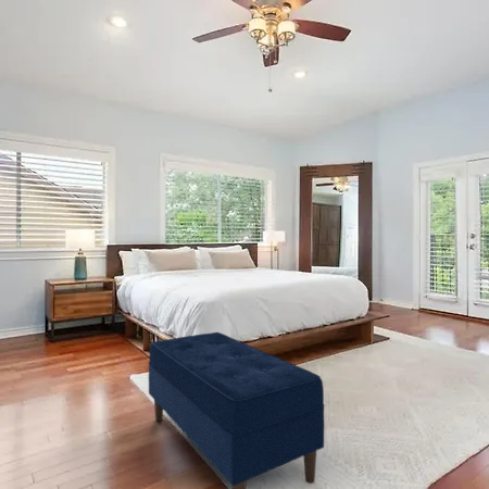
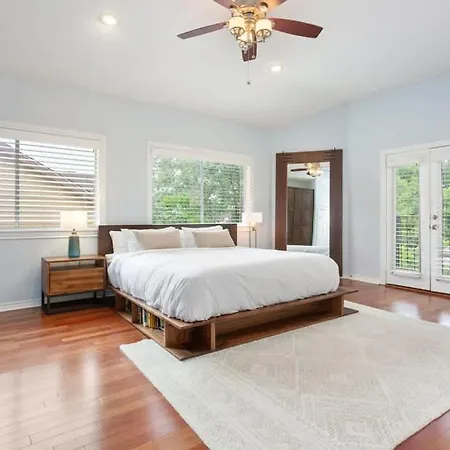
- bench [148,331,326,489]
